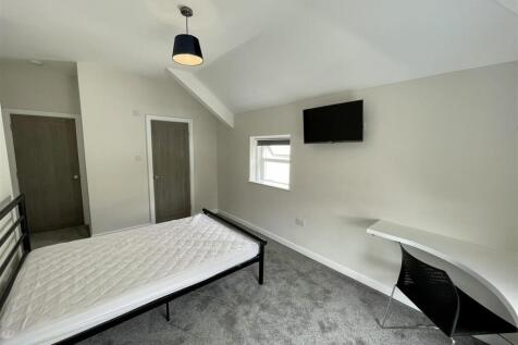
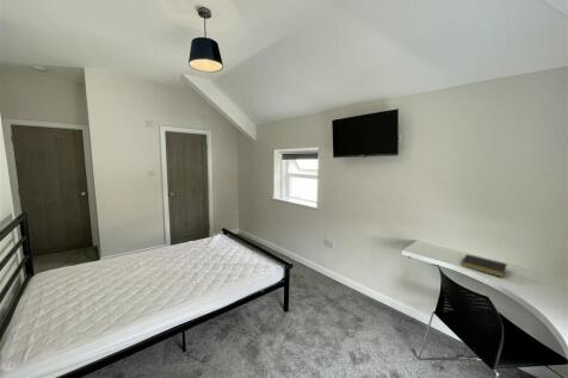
+ notepad [459,253,508,278]
